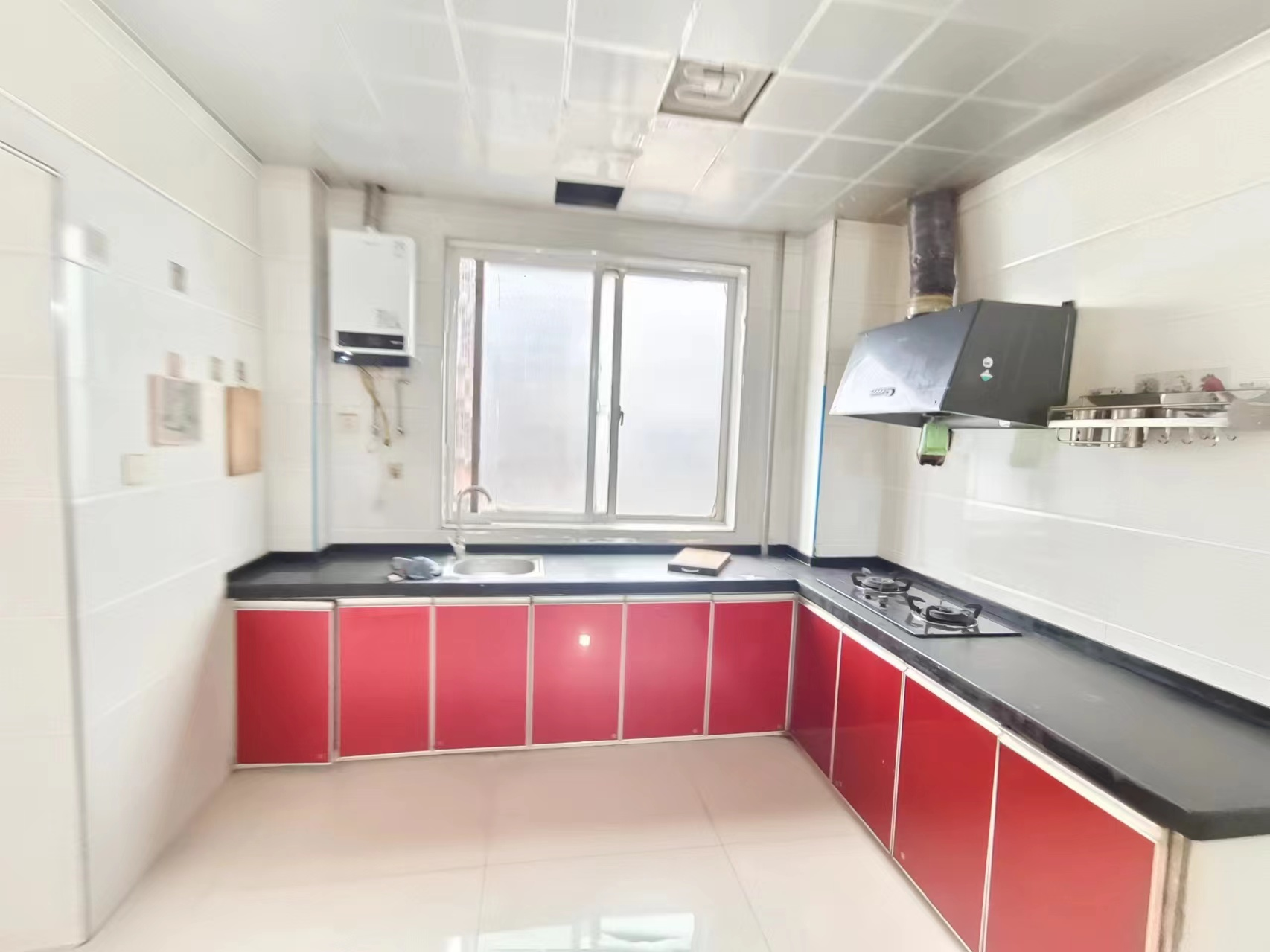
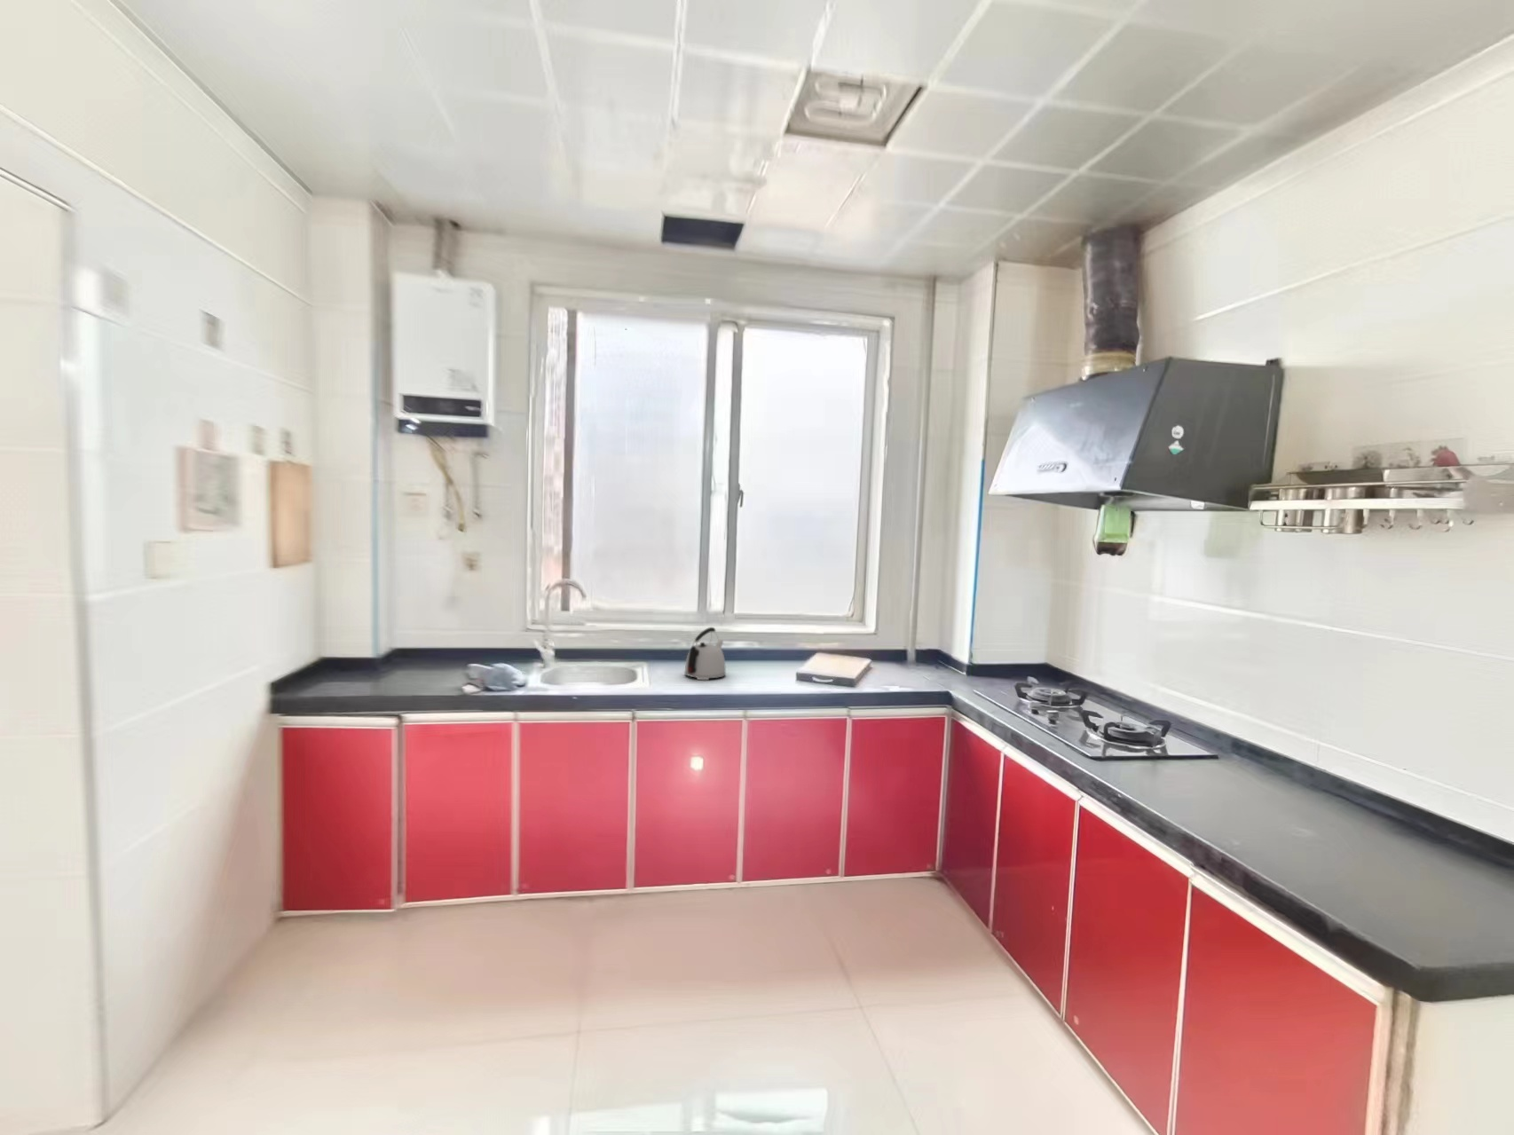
+ kettle [683,626,727,681]
